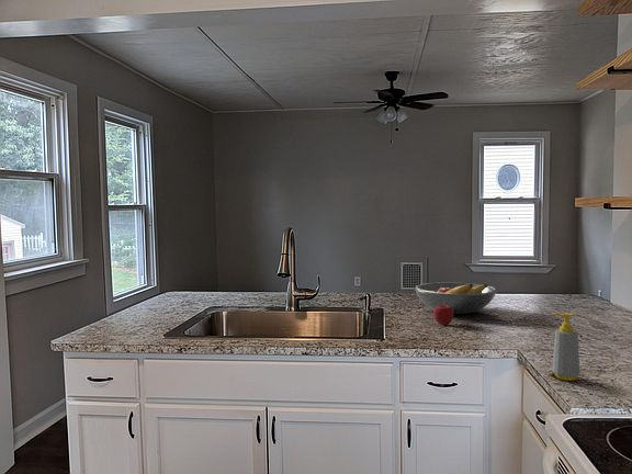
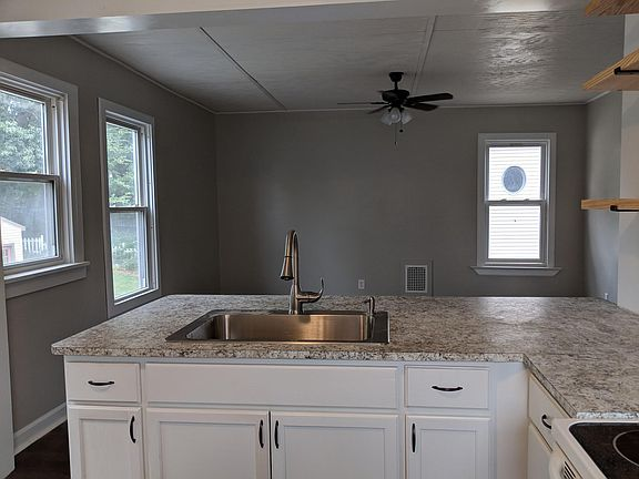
- apple [432,305,454,326]
- soap bottle [551,312,580,382]
- fruit bowl [414,281,498,315]
